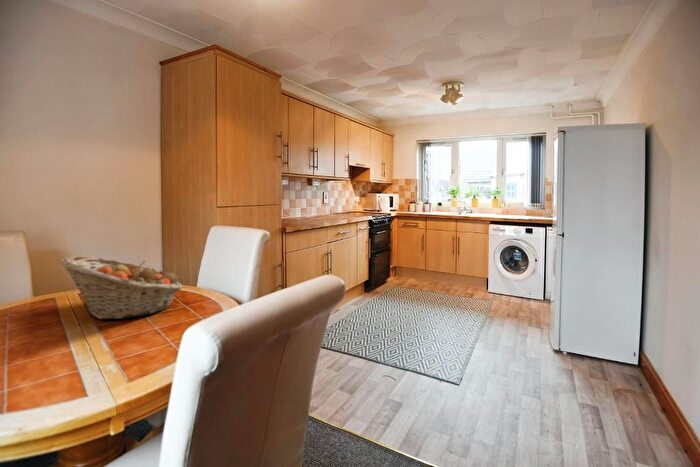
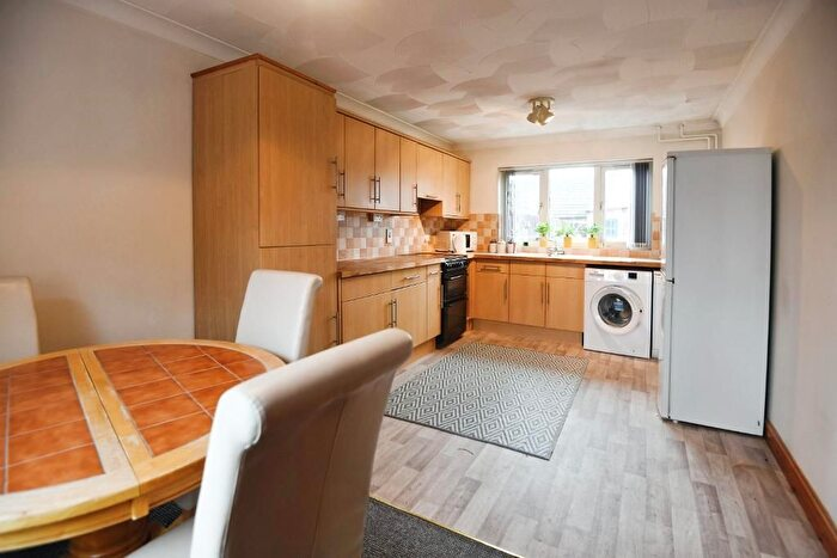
- fruit basket [60,255,183,320]
